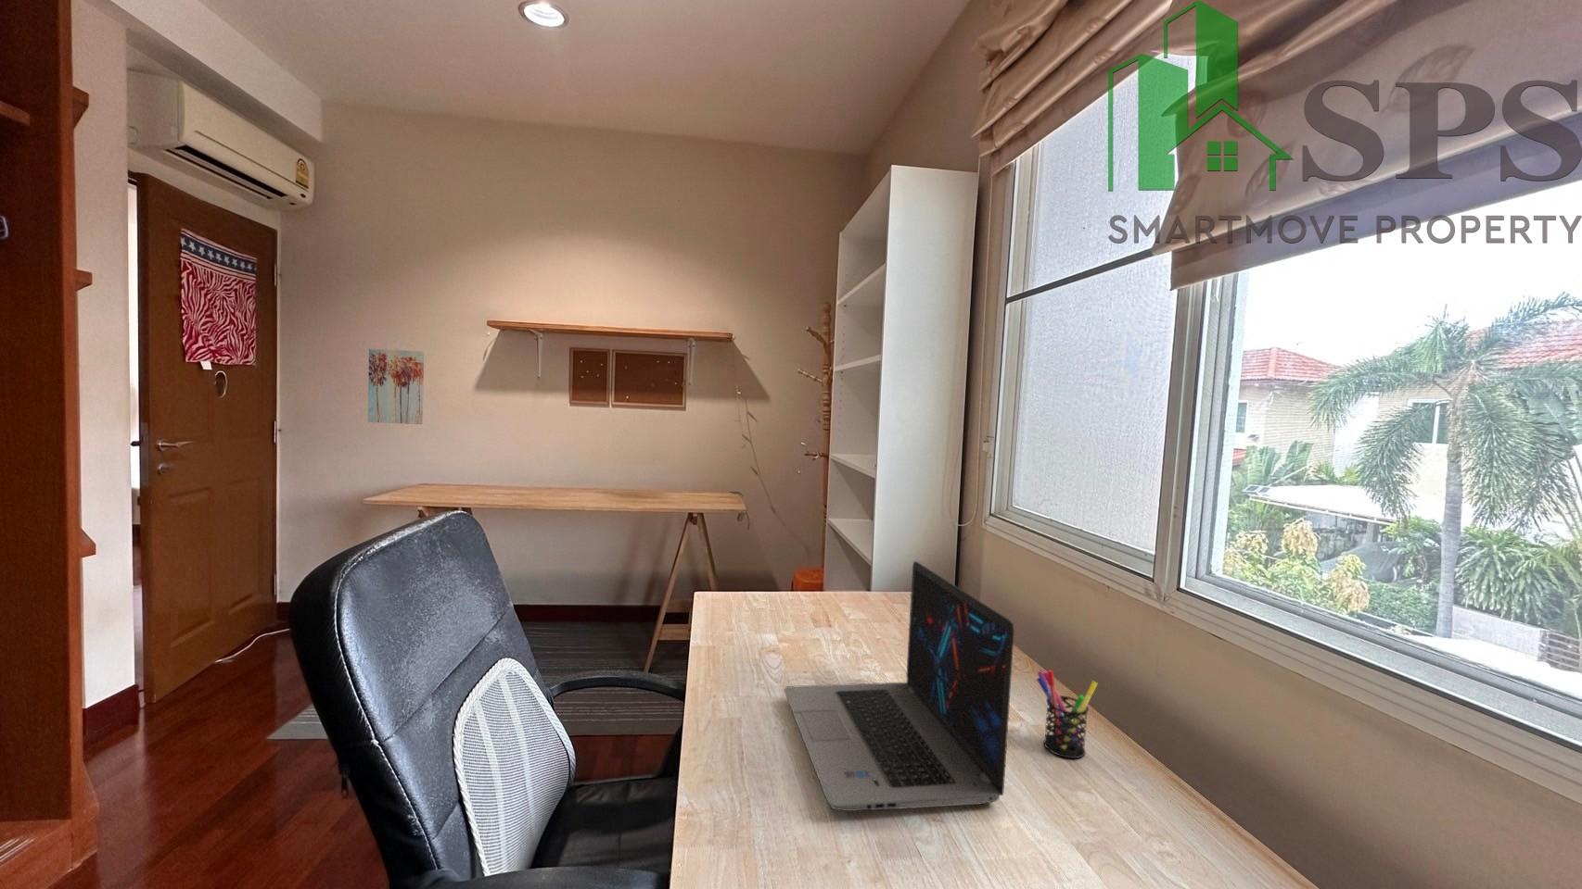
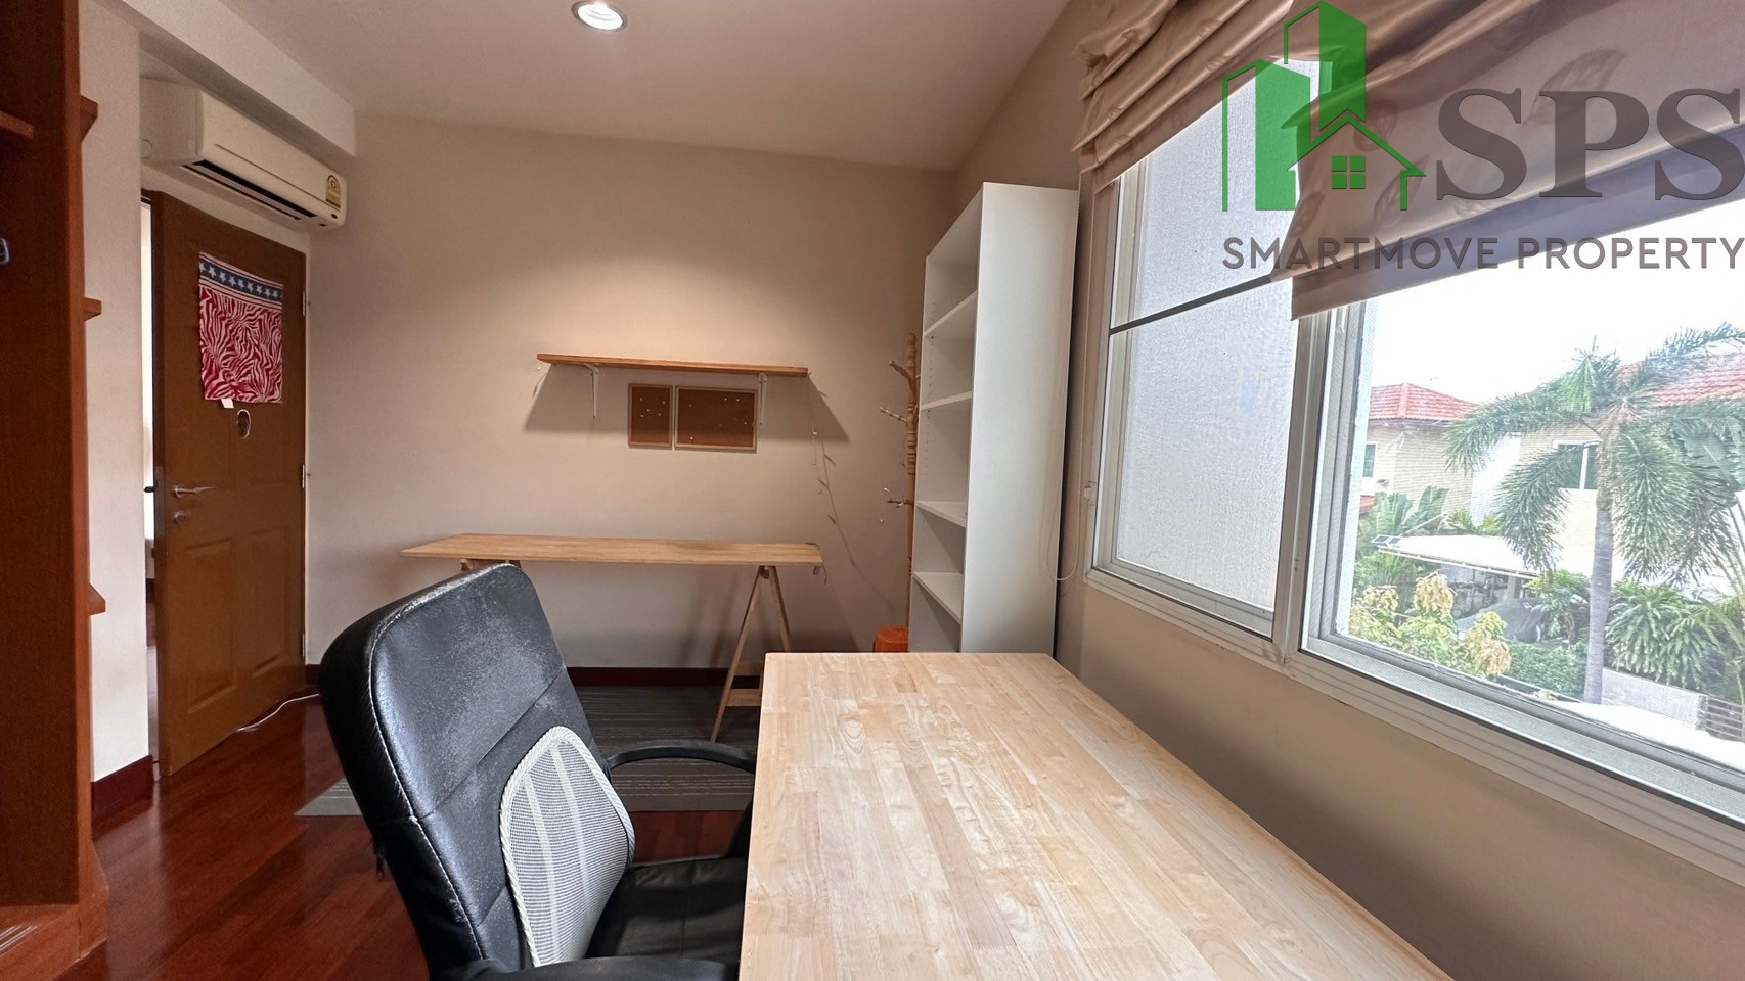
- laptop [782,560,1015,812]
- wall art [367,348,425,426]
- pen holder [1035,670,1098,760]
